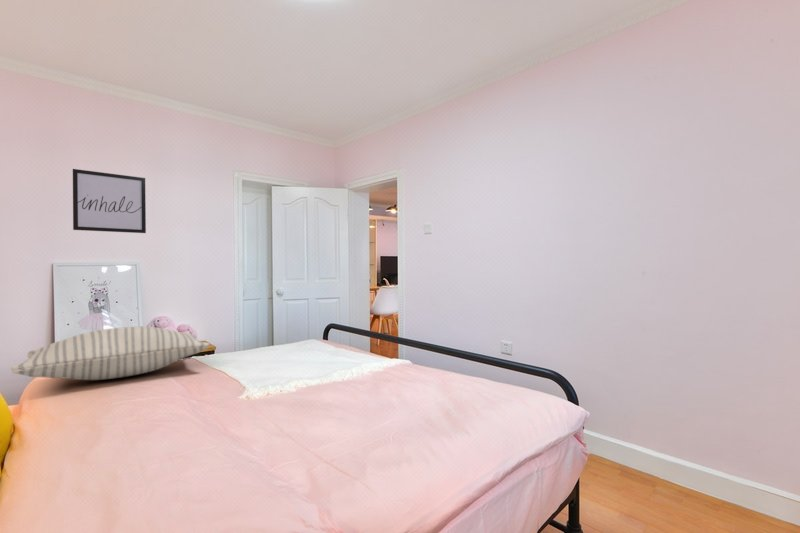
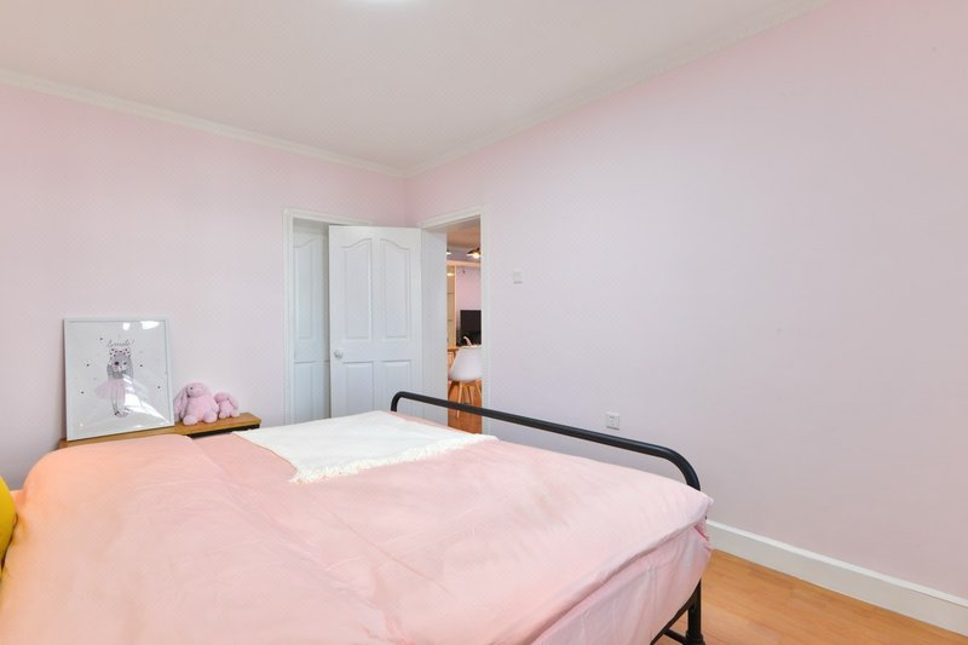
- pillow [10,325,211,381]
- wall art [72,168,147,234]
